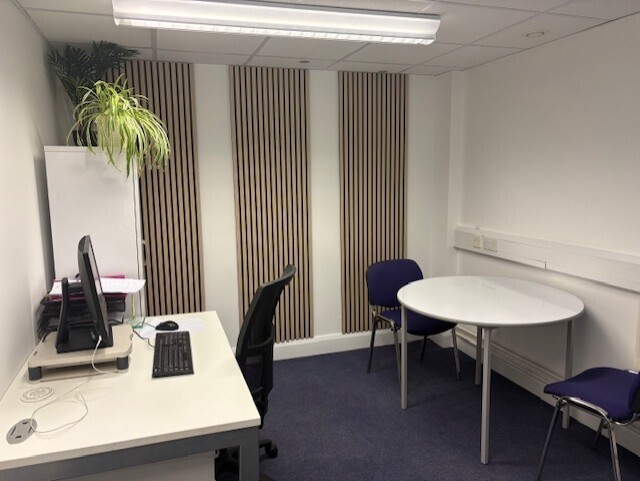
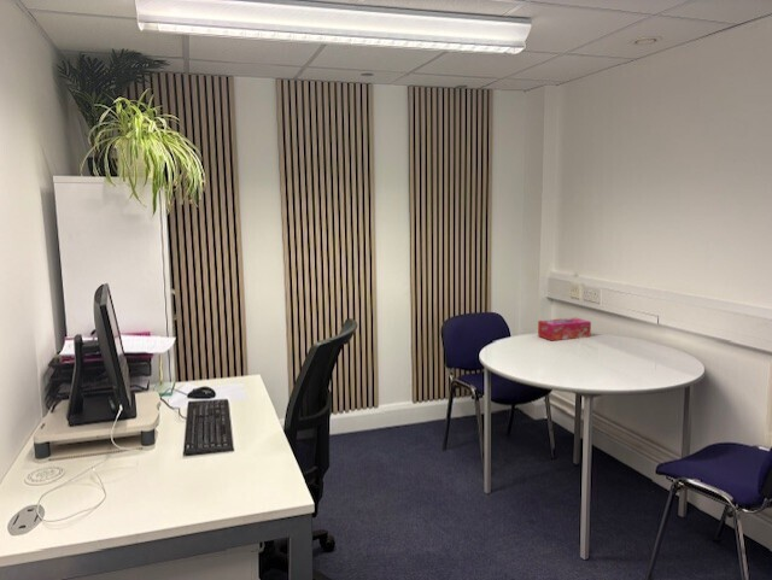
+ tissue box [537,317,592,341]
